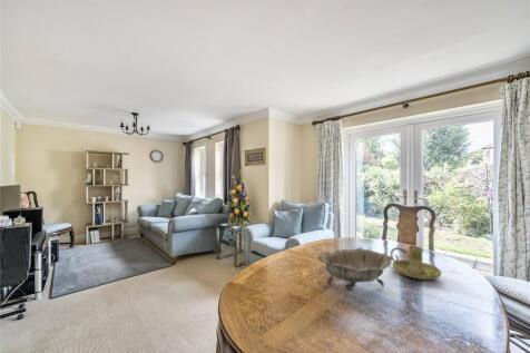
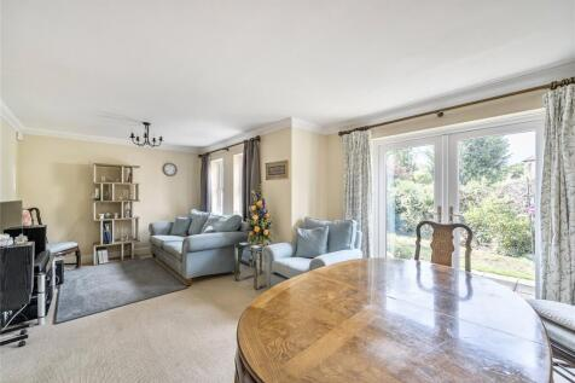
- candle holder [390,245,442,281]
- decorative bowl [317,247,393,293]
